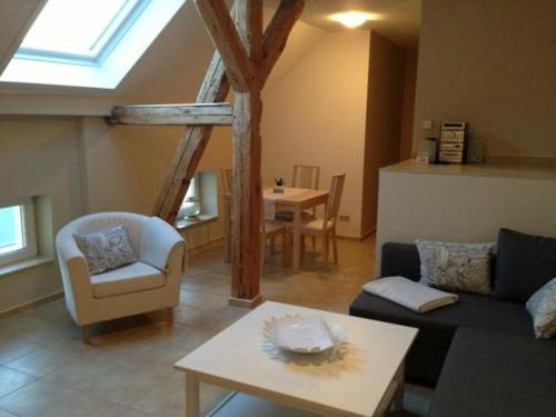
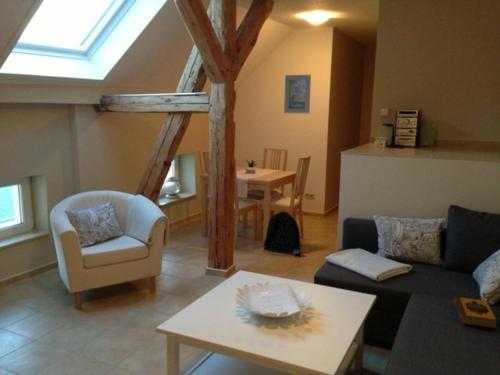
+ hardback book [452,295,499,330]
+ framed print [283,74,312,115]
+ backpack [262,209,302,257]
